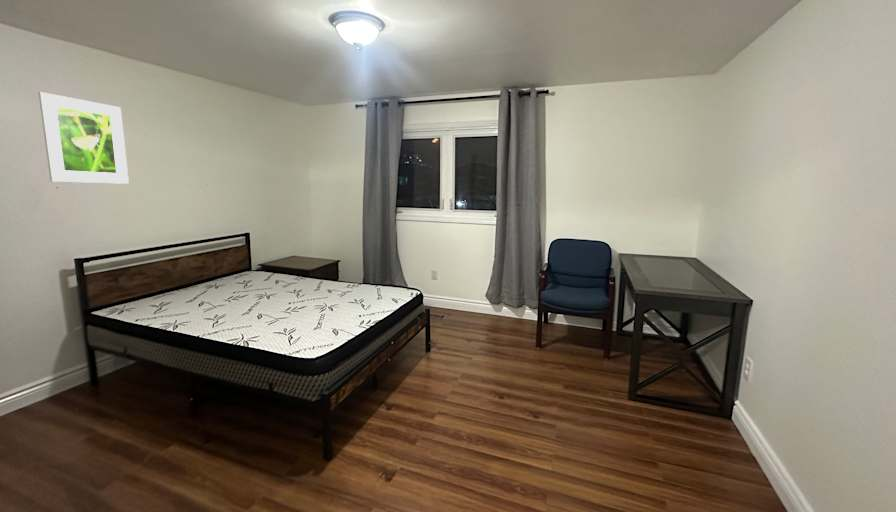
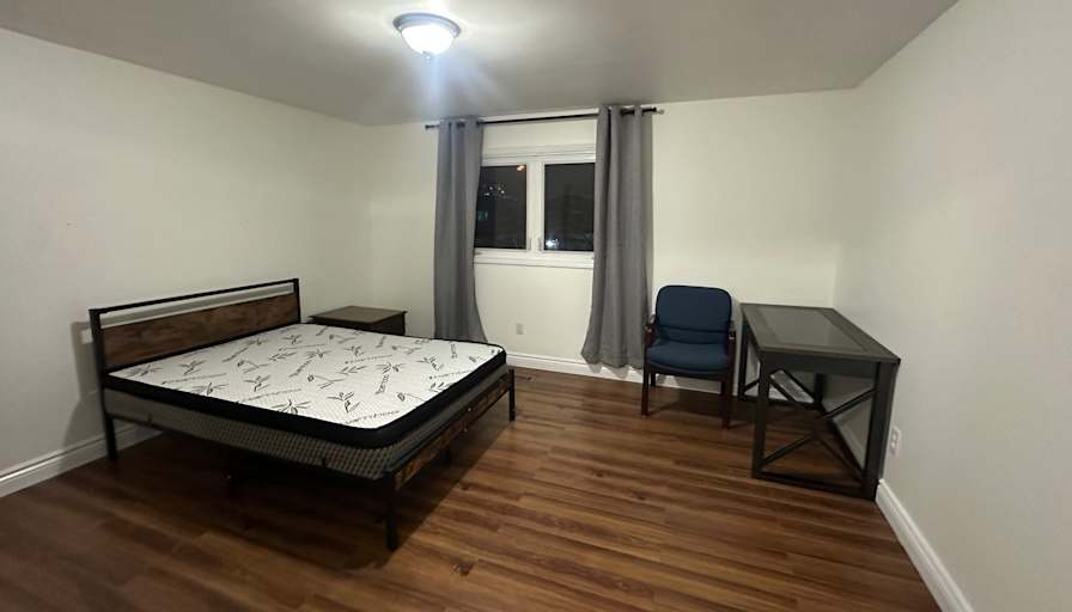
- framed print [38,91,130,185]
